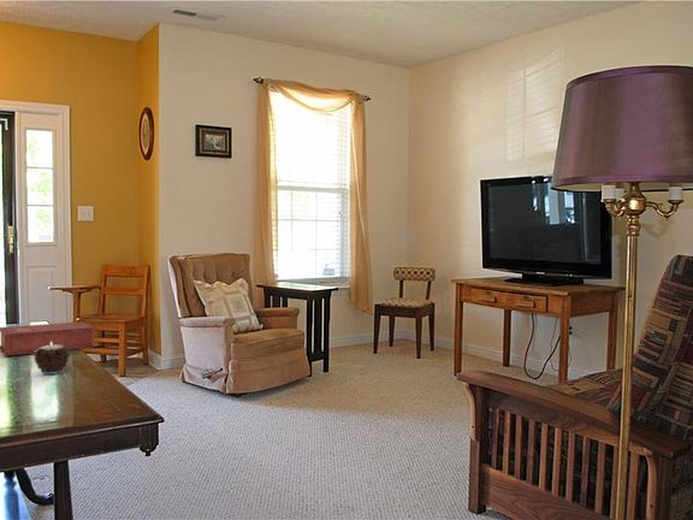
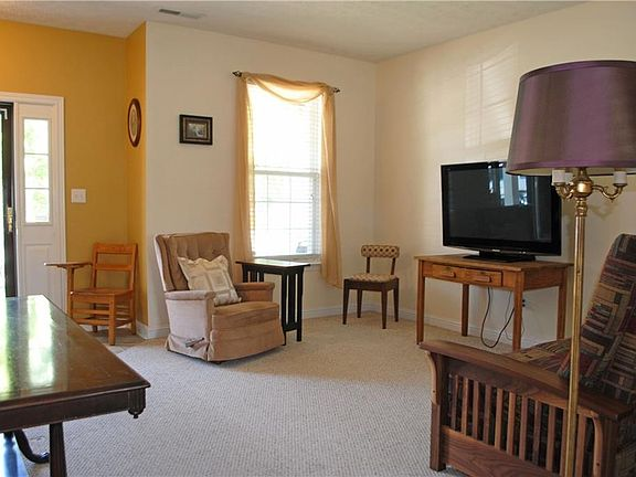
- candle [32,342,71,376]
- book [0,320,95,358]
